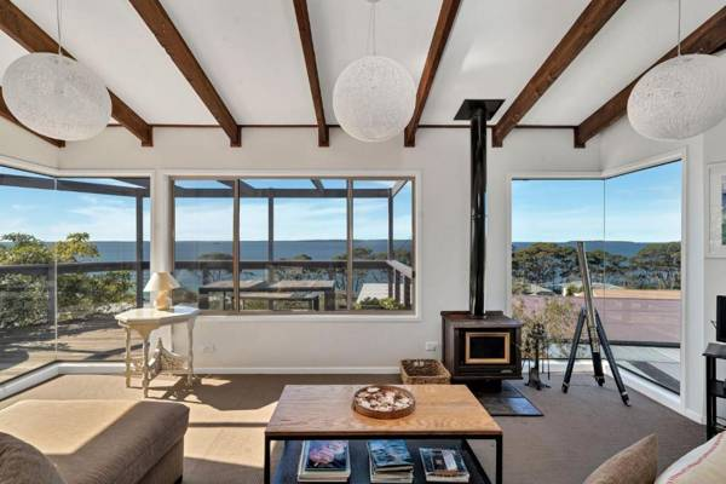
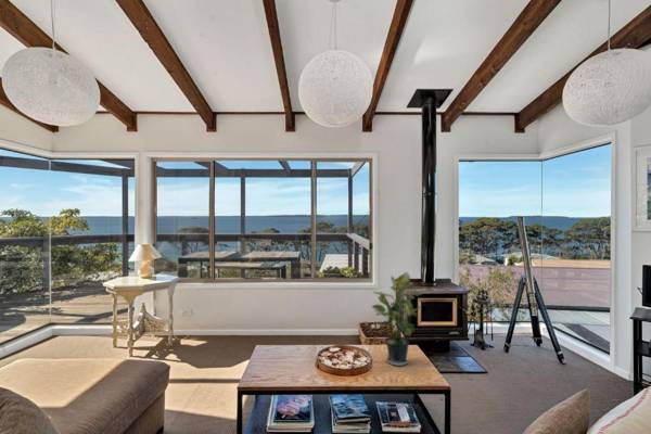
+ potted plant [371,271,423,367]
